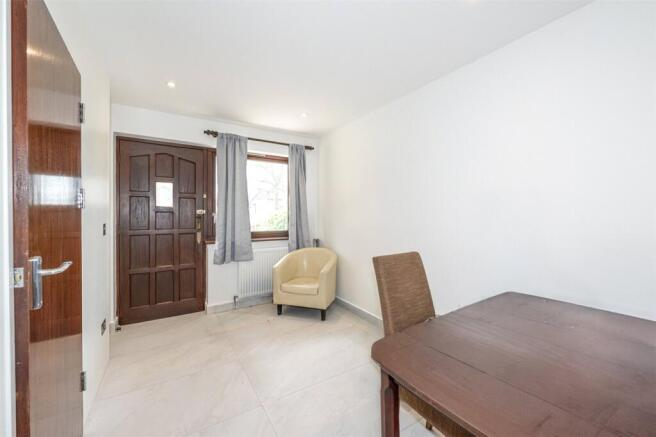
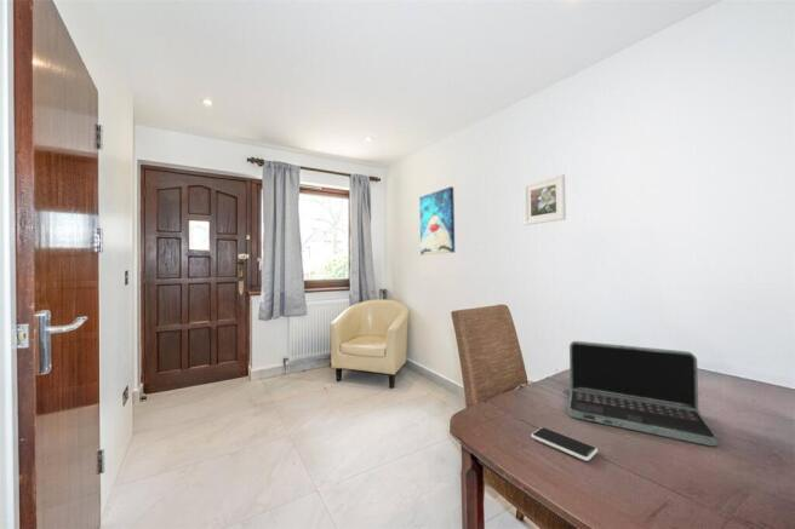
+ wall art [418,185,456,255]
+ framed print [522,173,567,226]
+ smartphone [530,426,599,462]
+ laptop [561,340,720,448]
